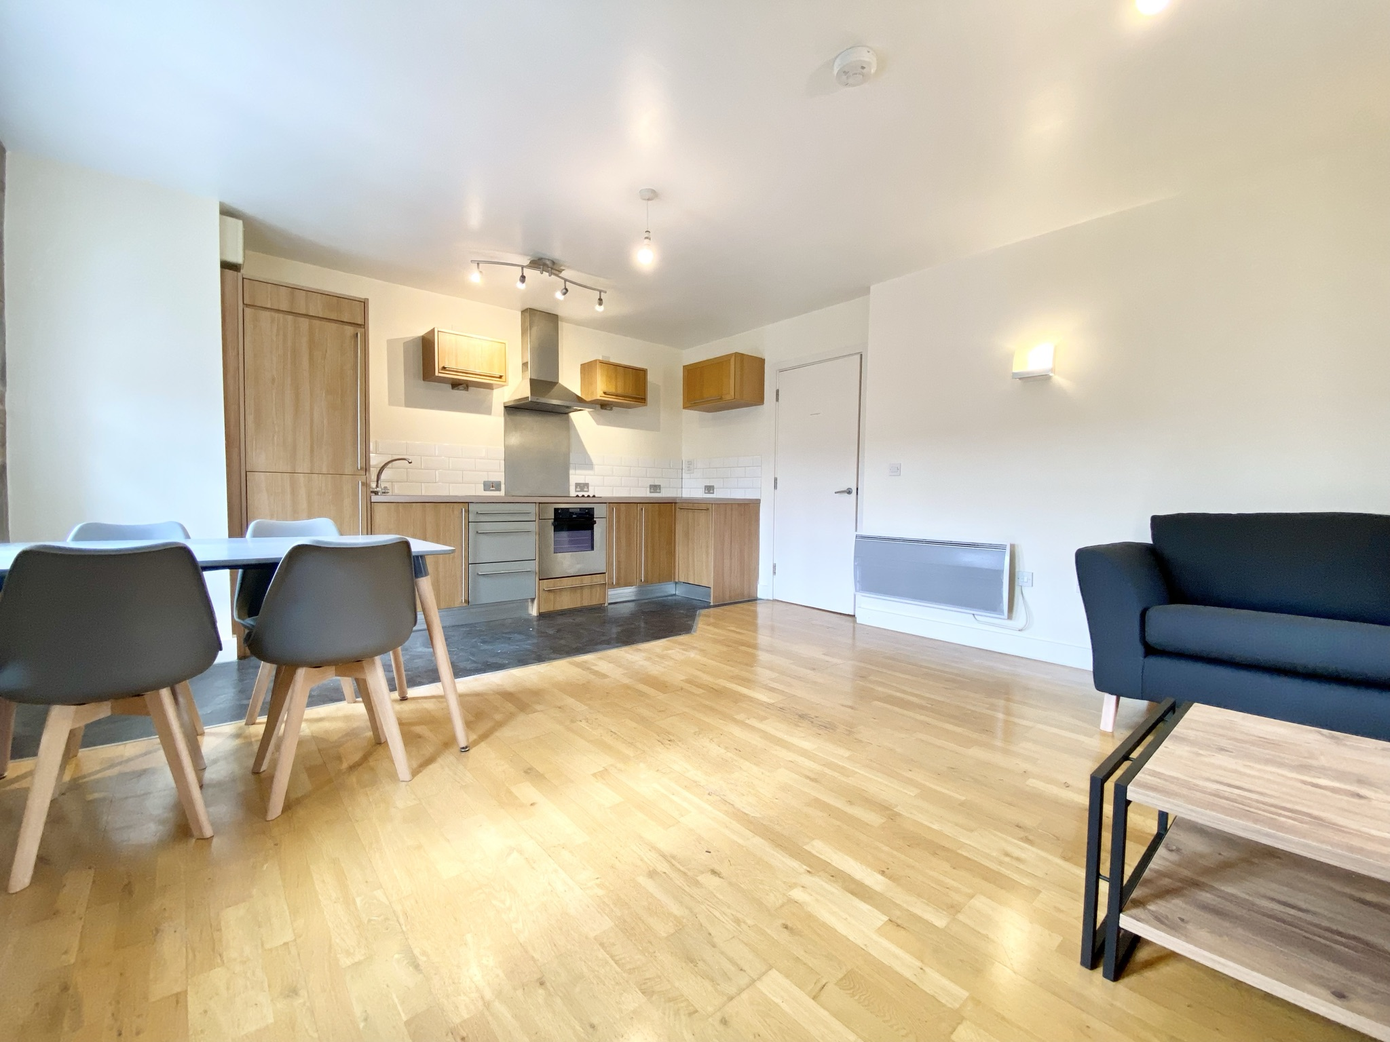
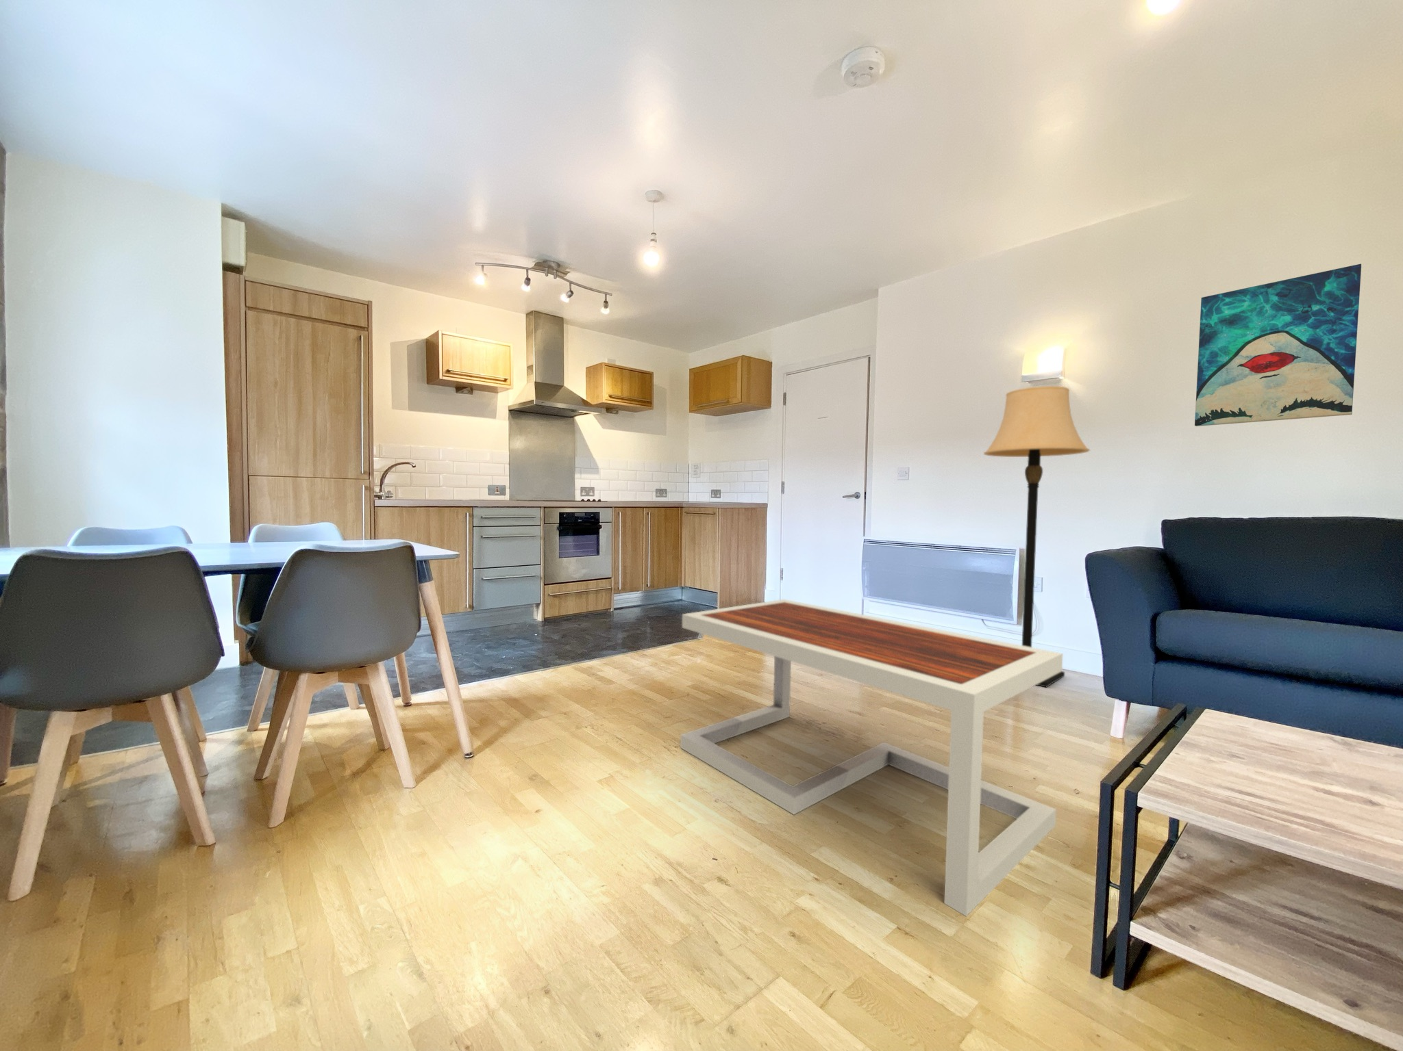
+ wall art [1194,264,1362,427]
+ coffee table [679,598,1063,917]
+ lamp [983,385,1090,689]
